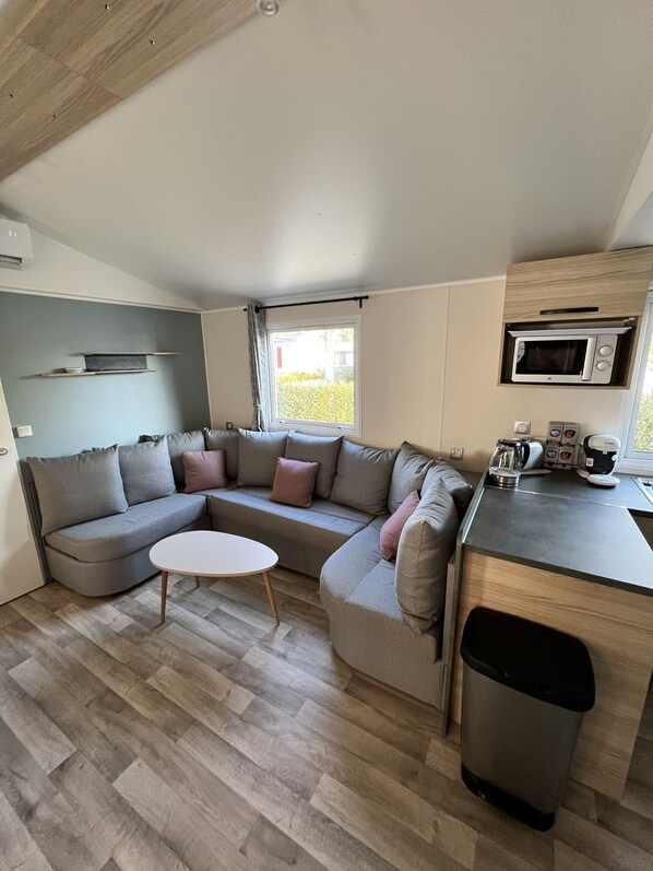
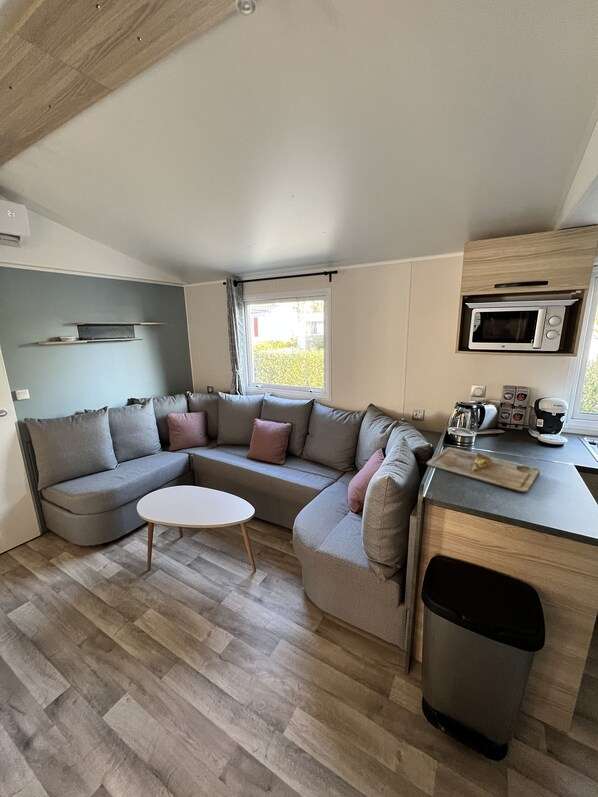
+ cutting board [426,446,541,494]
